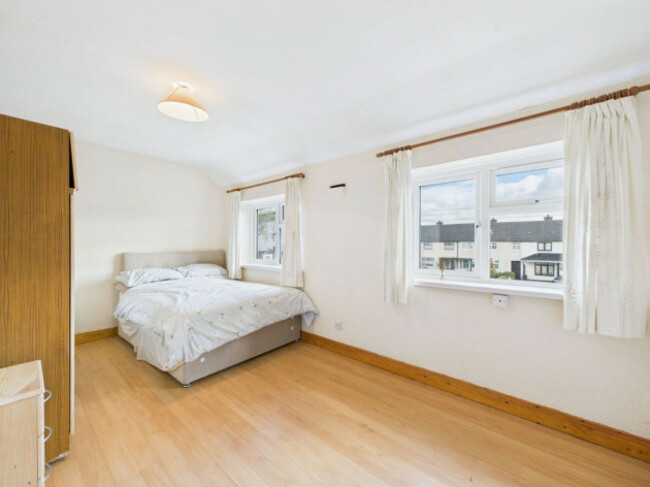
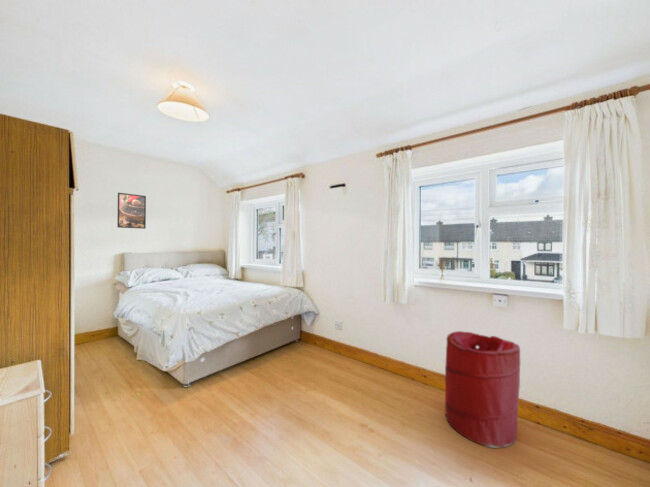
+ laundry hamper [444,330,521,449]
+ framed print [116,192,147,230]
